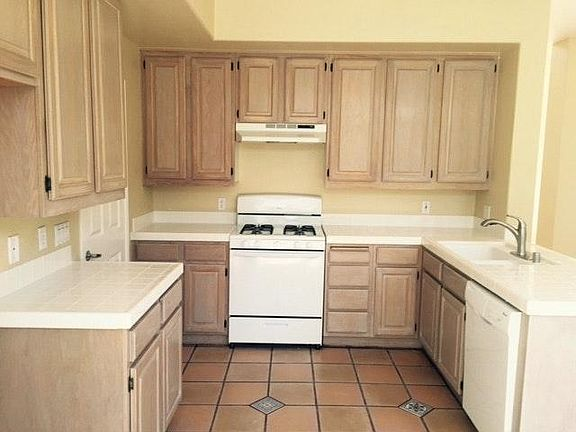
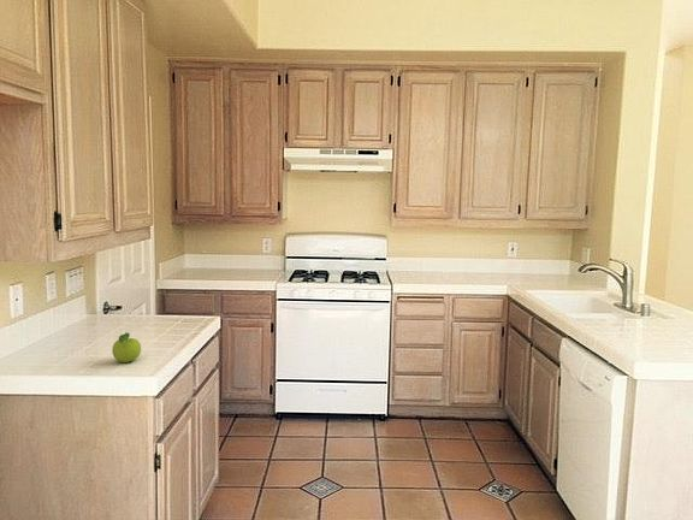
+ fruit [111,331,142,364]
